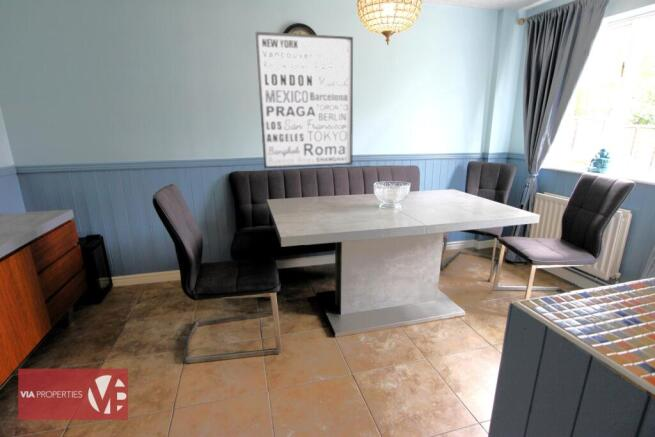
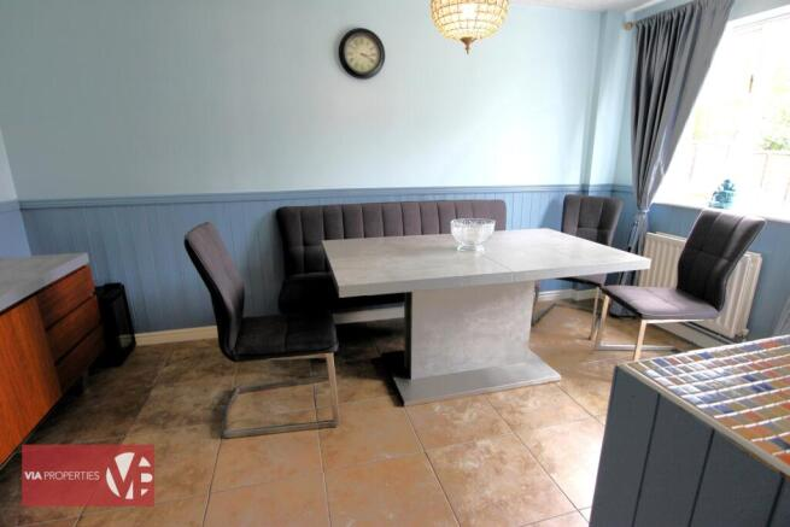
- wall art [255,31,354,169]
